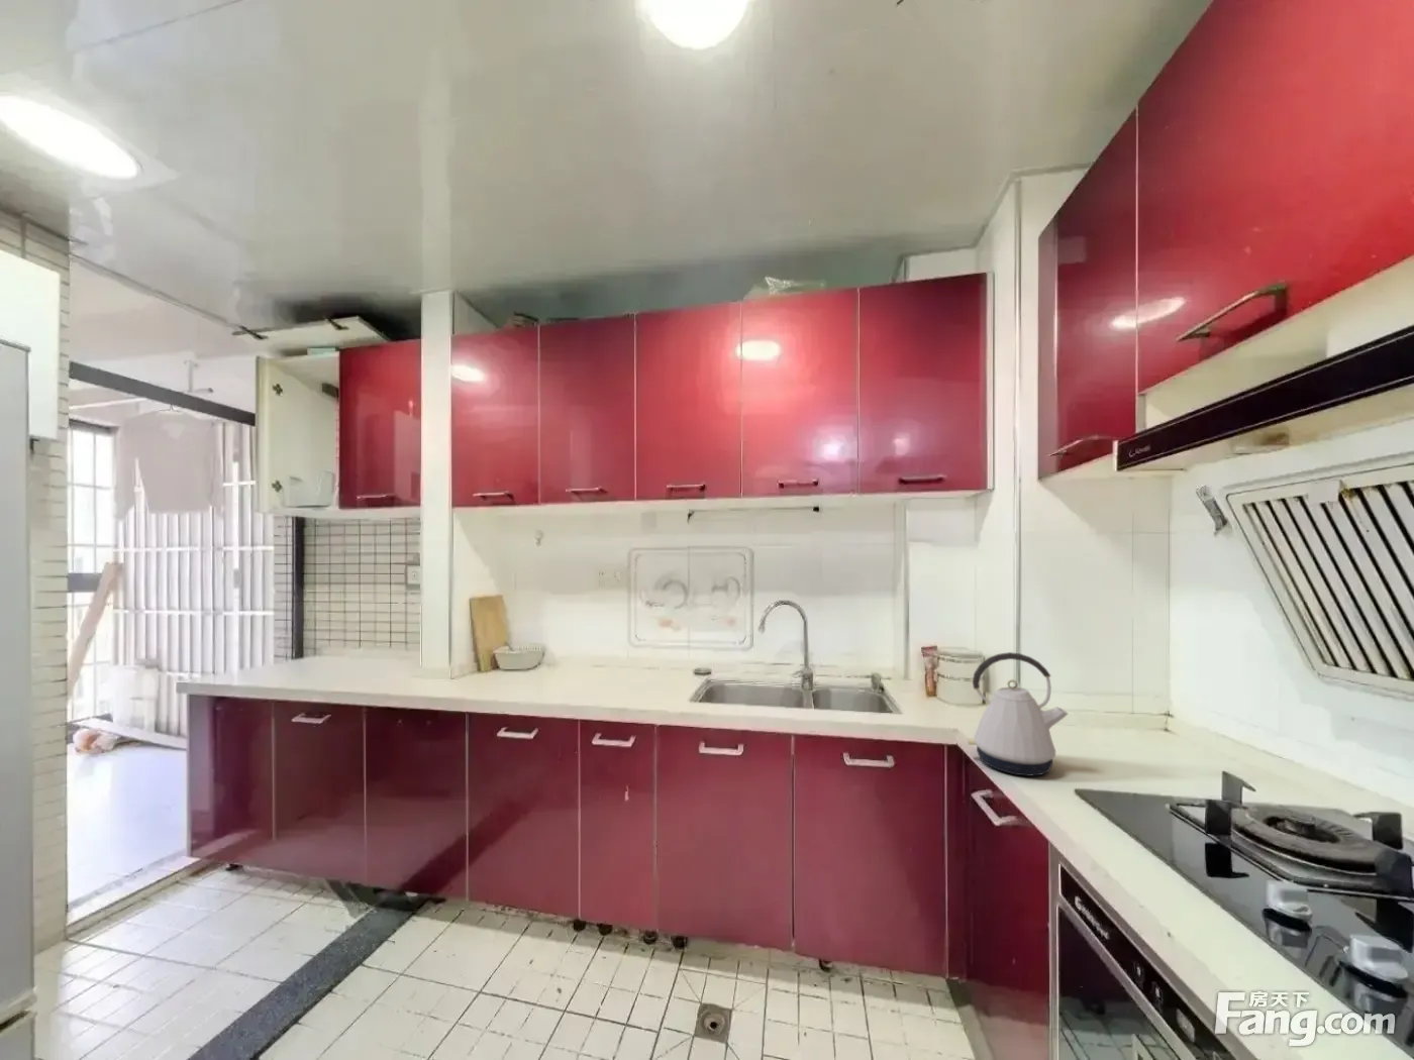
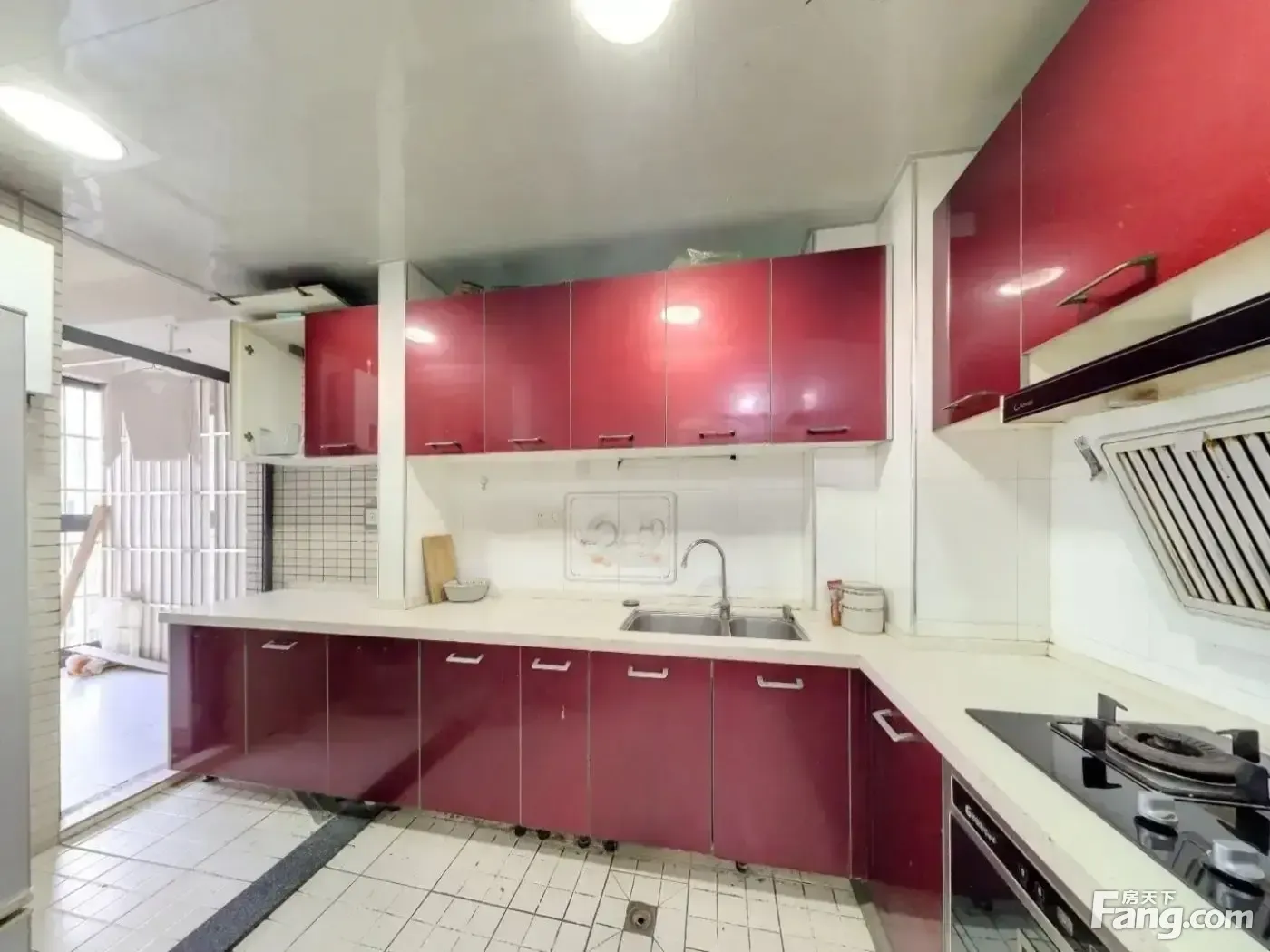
- kettle [966,651,1070,777]
